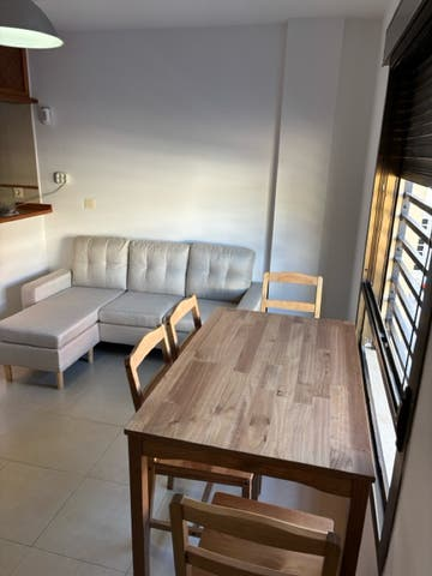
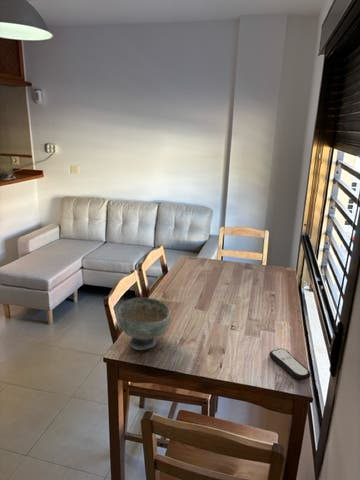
+ bowl [117,297,171,351]
+ remote control [268,348,311,381]
